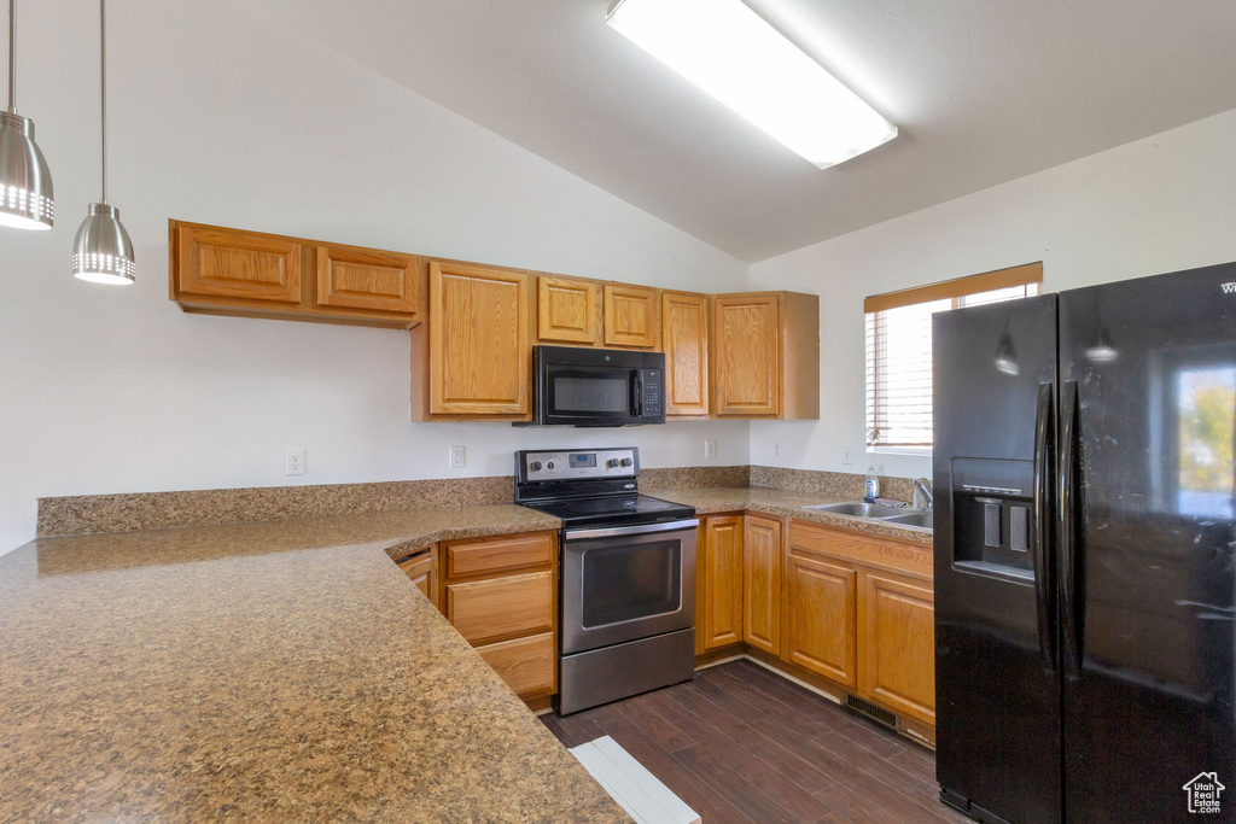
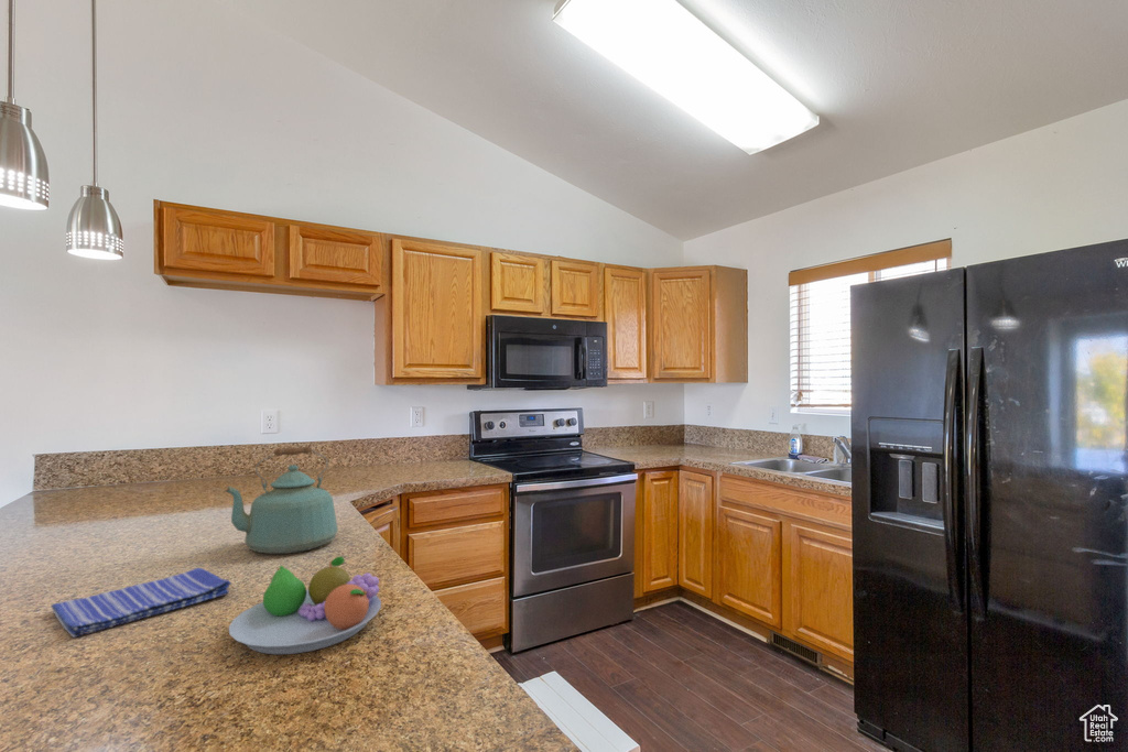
+ dish towel [50,567,232,639]
+ fruit bowl [228,555,382,655]
+ kettle [224,445,339,555]
